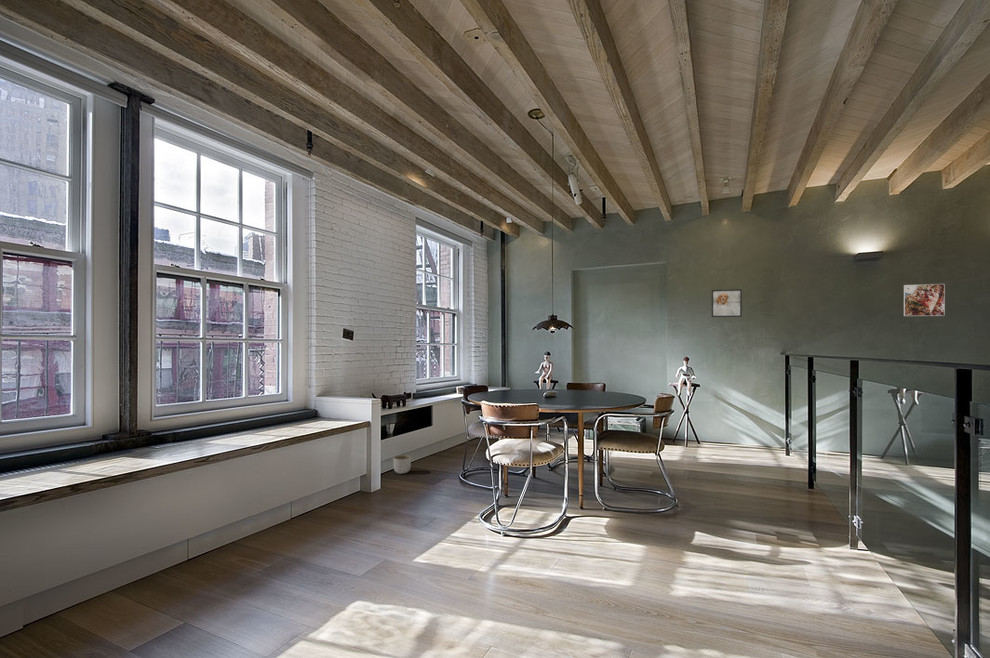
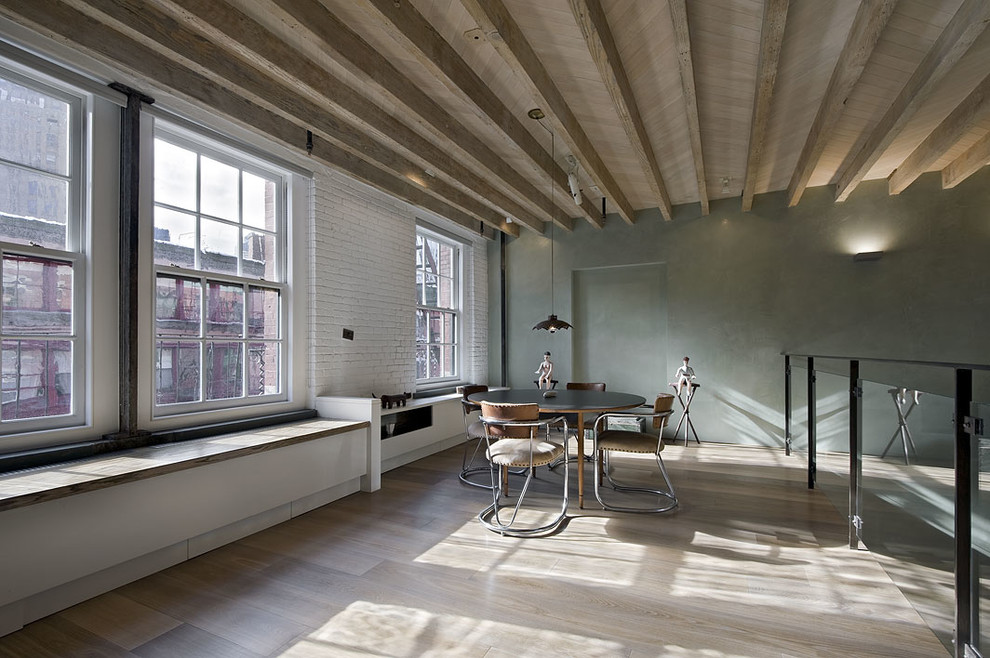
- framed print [903,283,946,317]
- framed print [711,288,743,318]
- planter [392,454,412,475]
